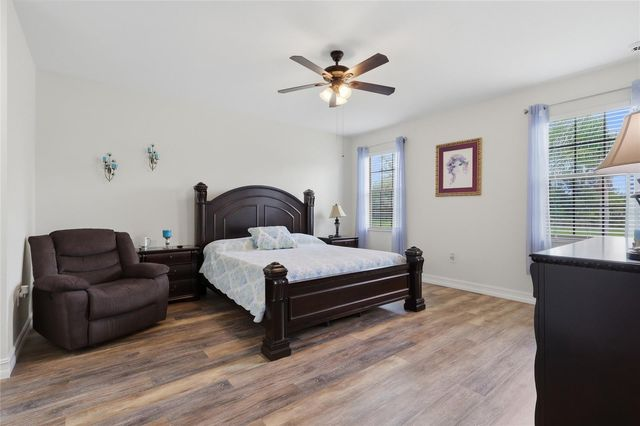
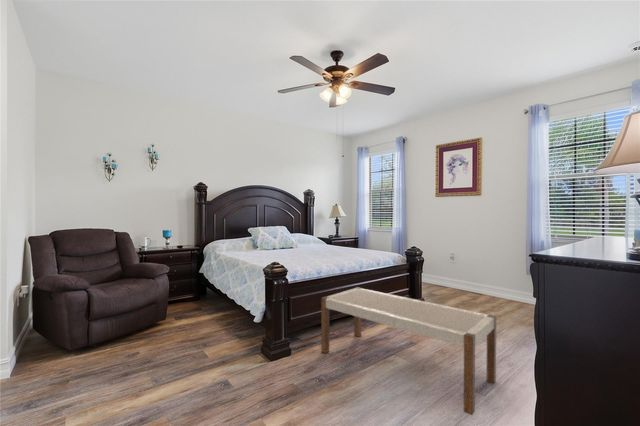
+ bench [320,286,497,416]
